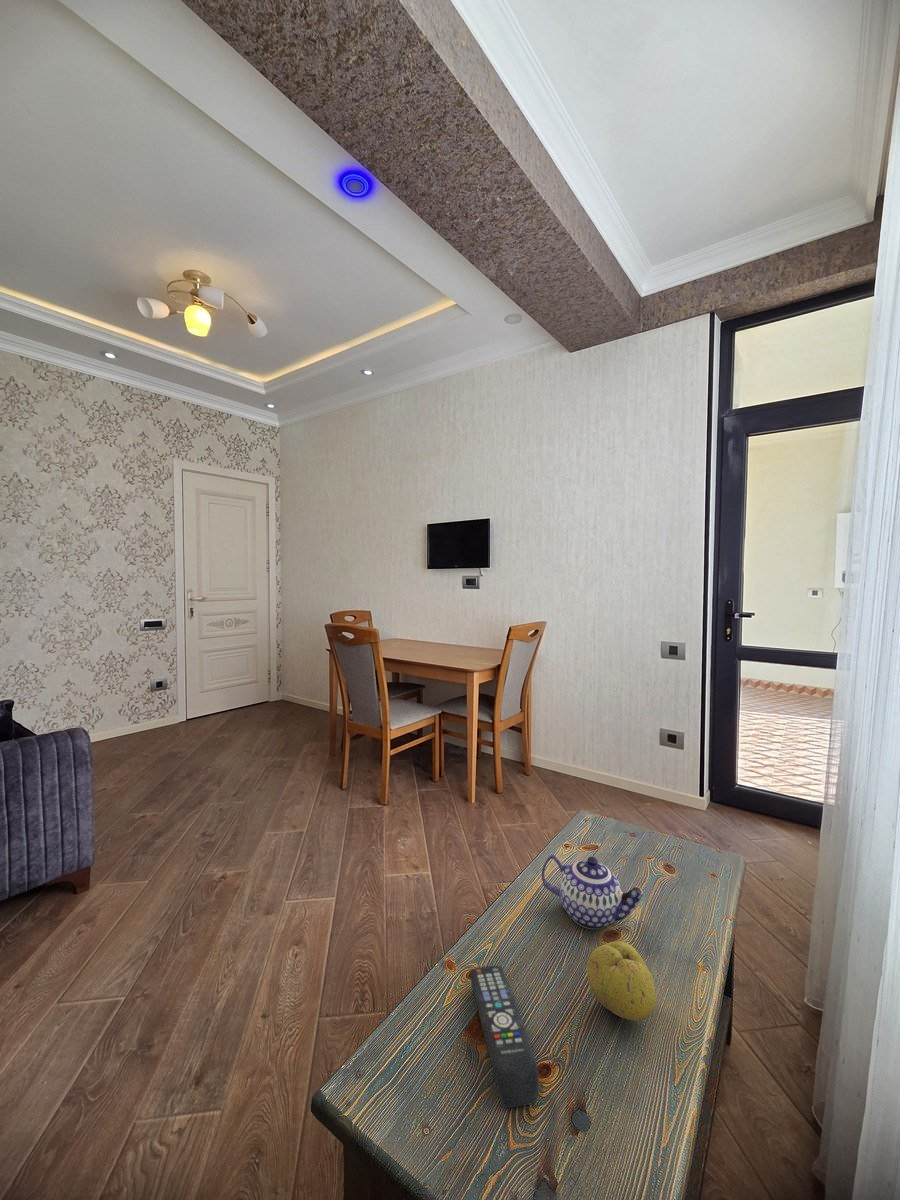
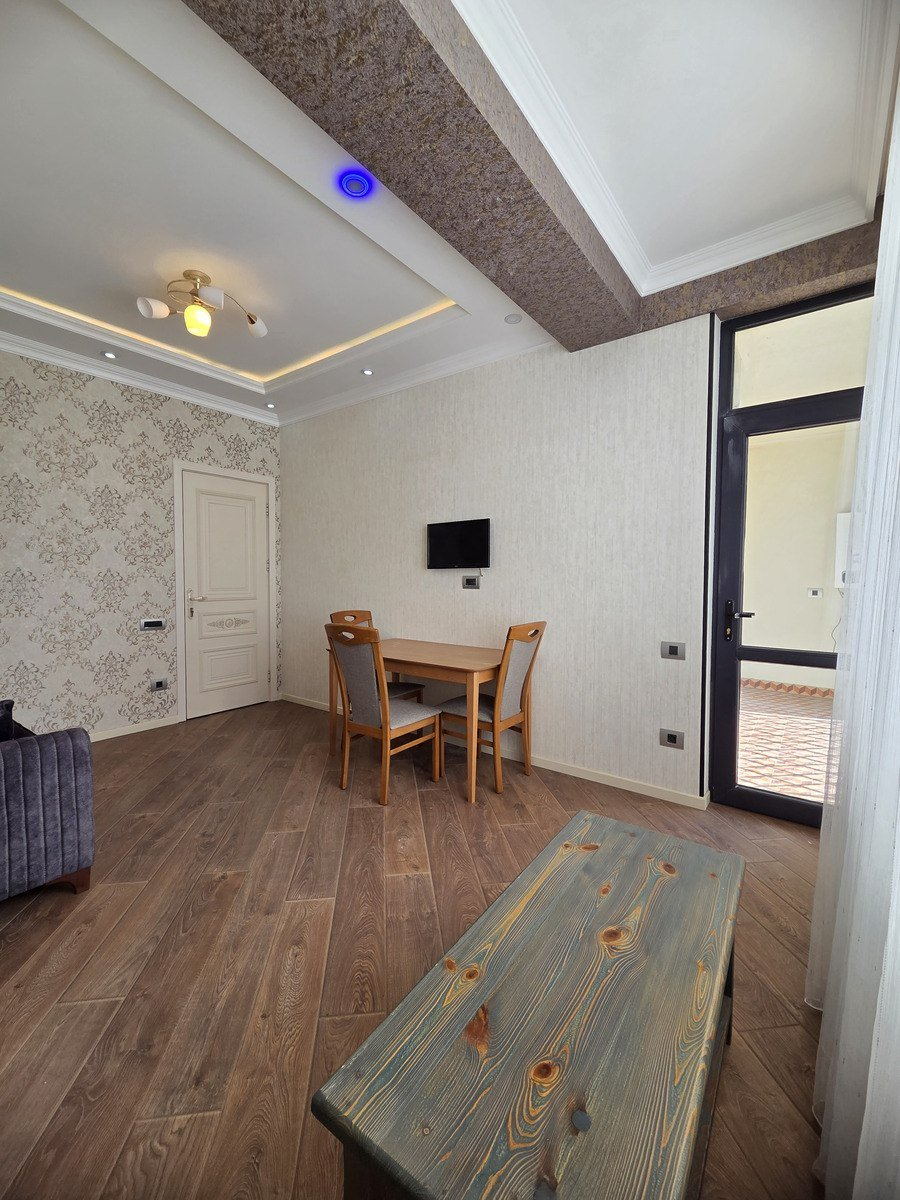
- fruit [586,940,657,1022]
- teapot [541,854,644,930]
- remote control [469,965,540,1109]
